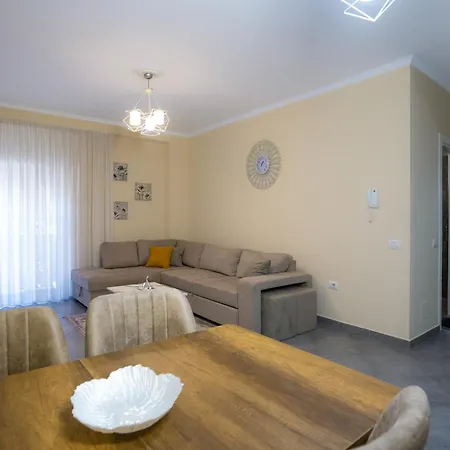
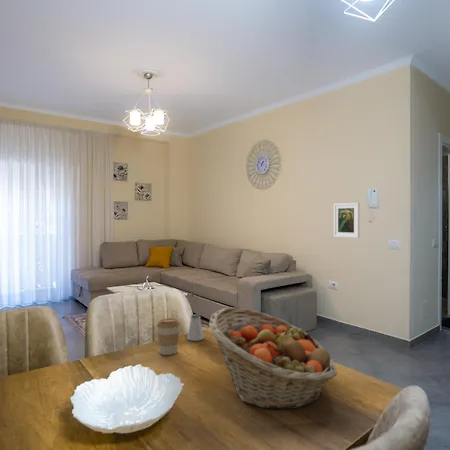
+ coffee cup [155,318,181,356]
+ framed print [333,202,361,239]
+ fruit basket [208,306,338,410]
+ saltshaker [186,313,205,342]
